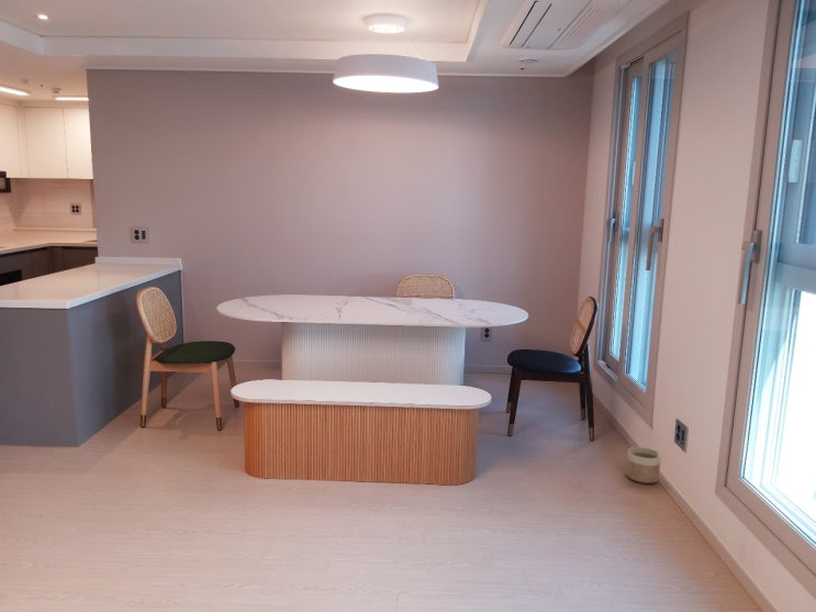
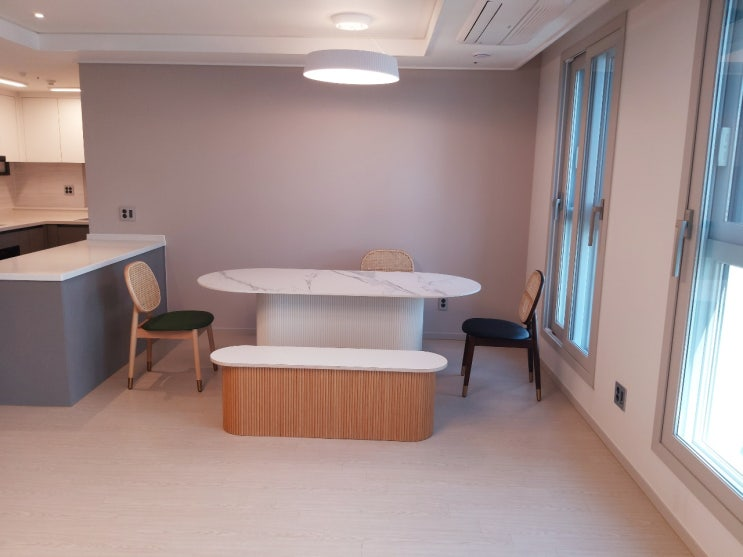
- planter [625,446,662,485]
